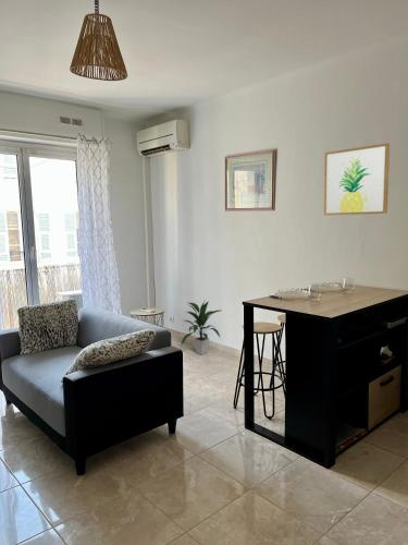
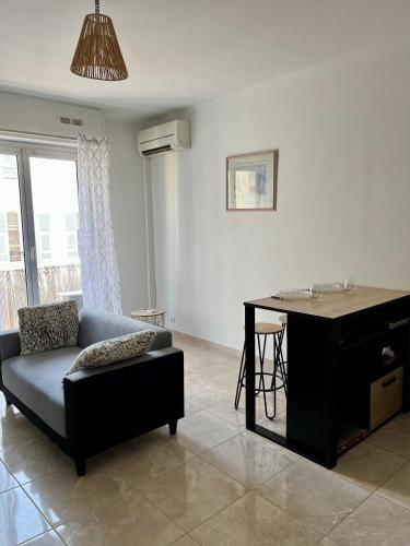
- wall art [323,142,391,216]
- indoor plant [181,299,222,355]
